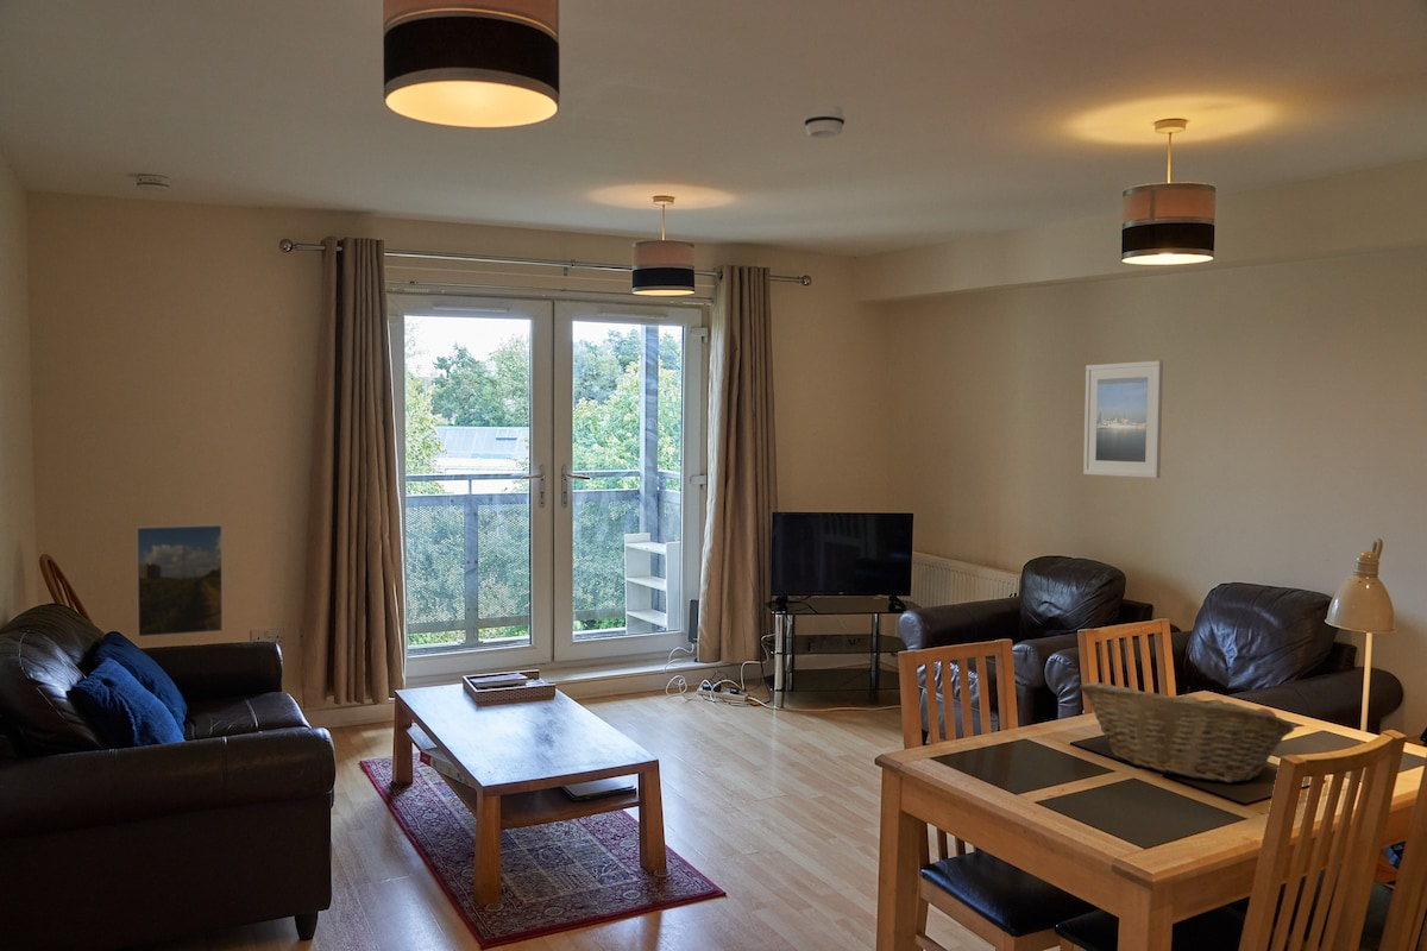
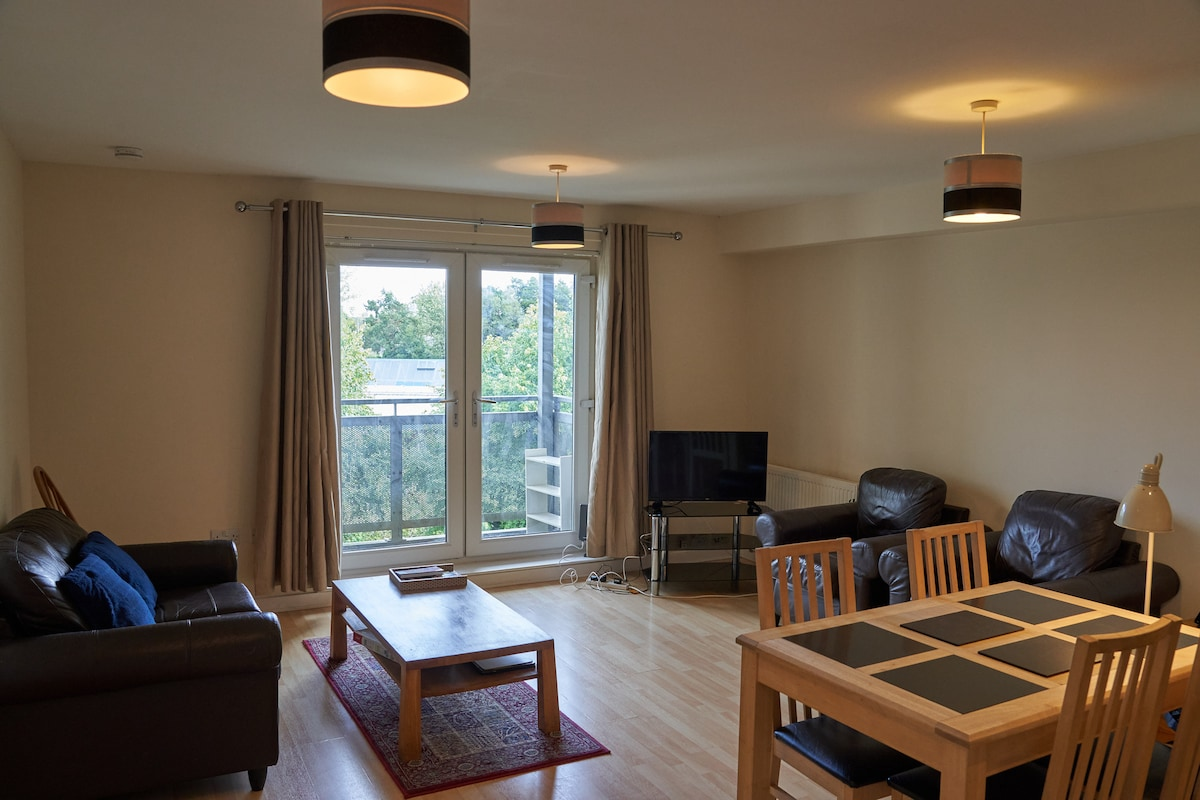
- smoke detector [803,105,847,139]
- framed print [1082,359,1164,479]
- fruit basket [1079,681,1296,783]
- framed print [136,523,224,638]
